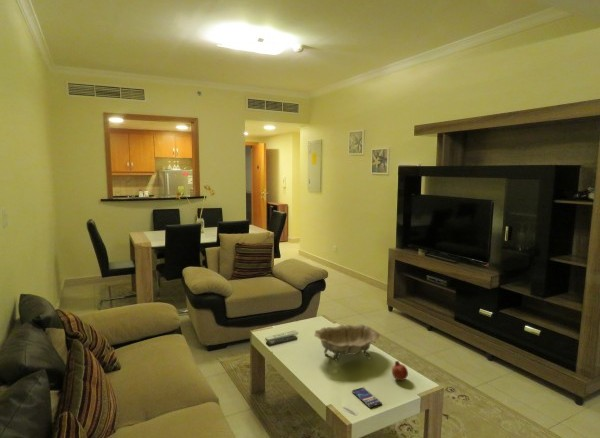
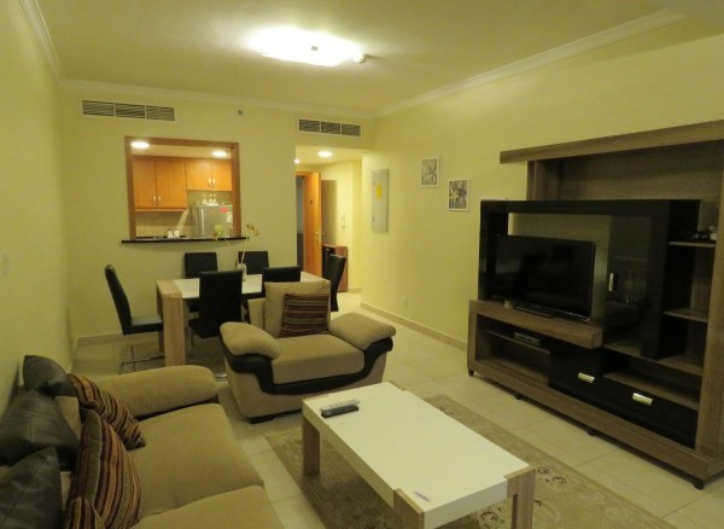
- decorative bowl [314,323,381,362]
- fruit [391,360,409,382]
- smartphone [351,386,383,409]
